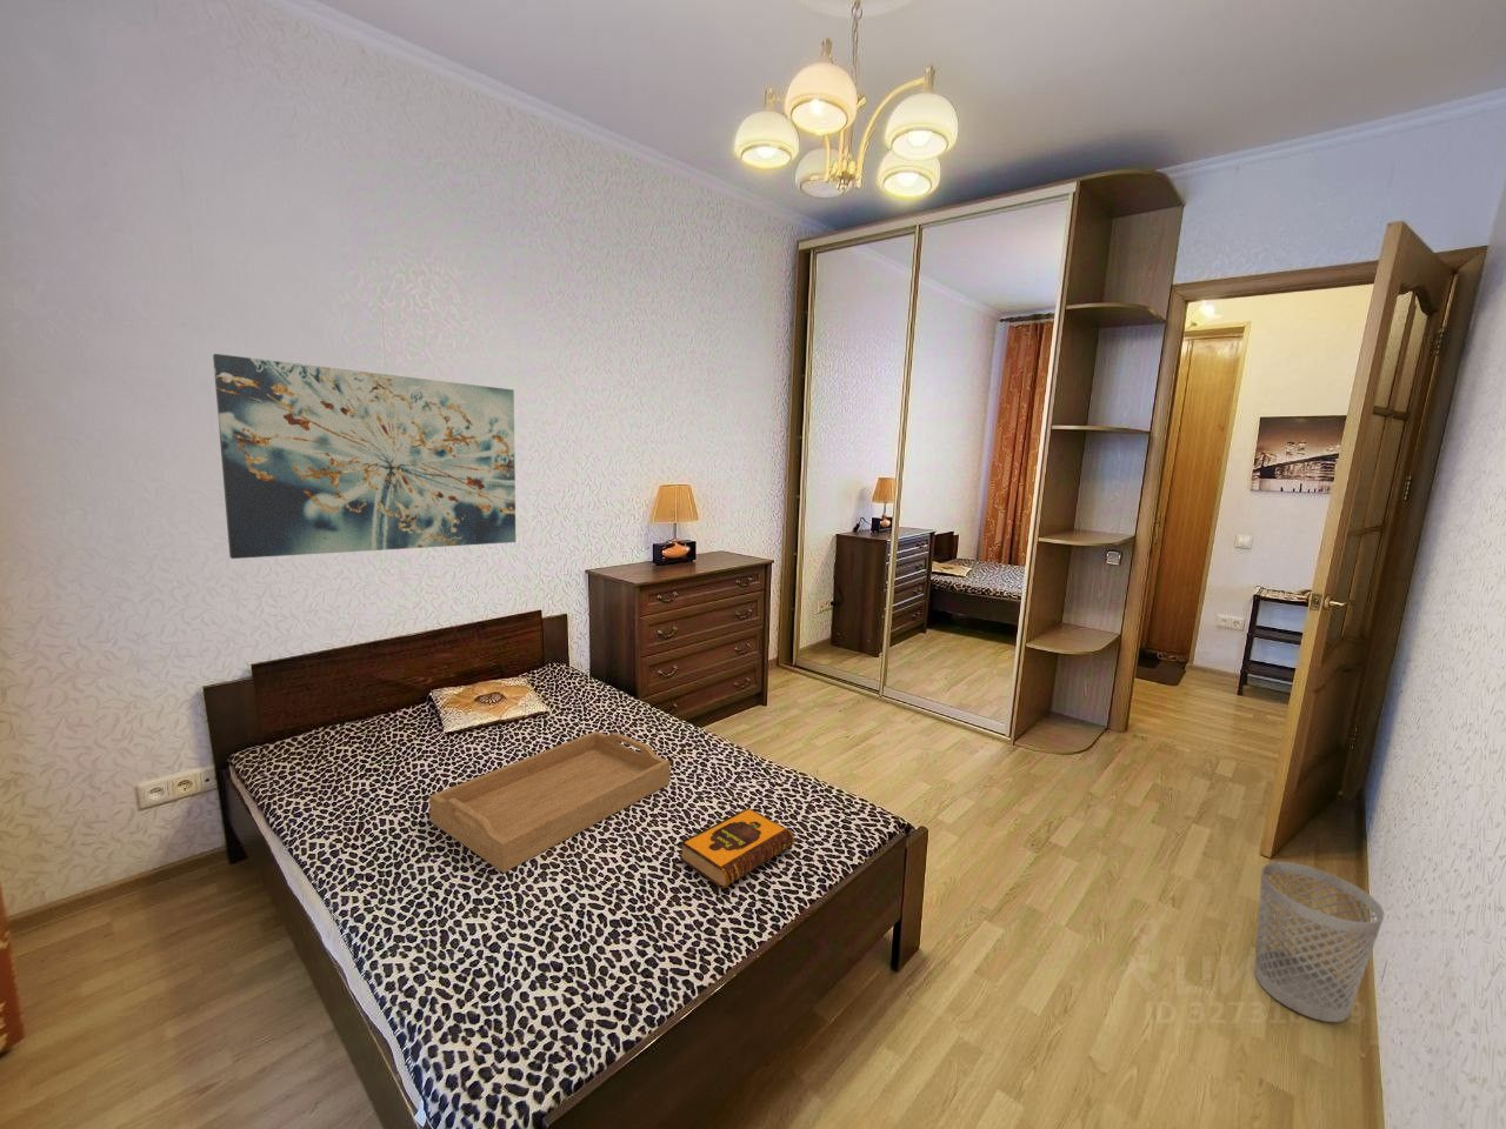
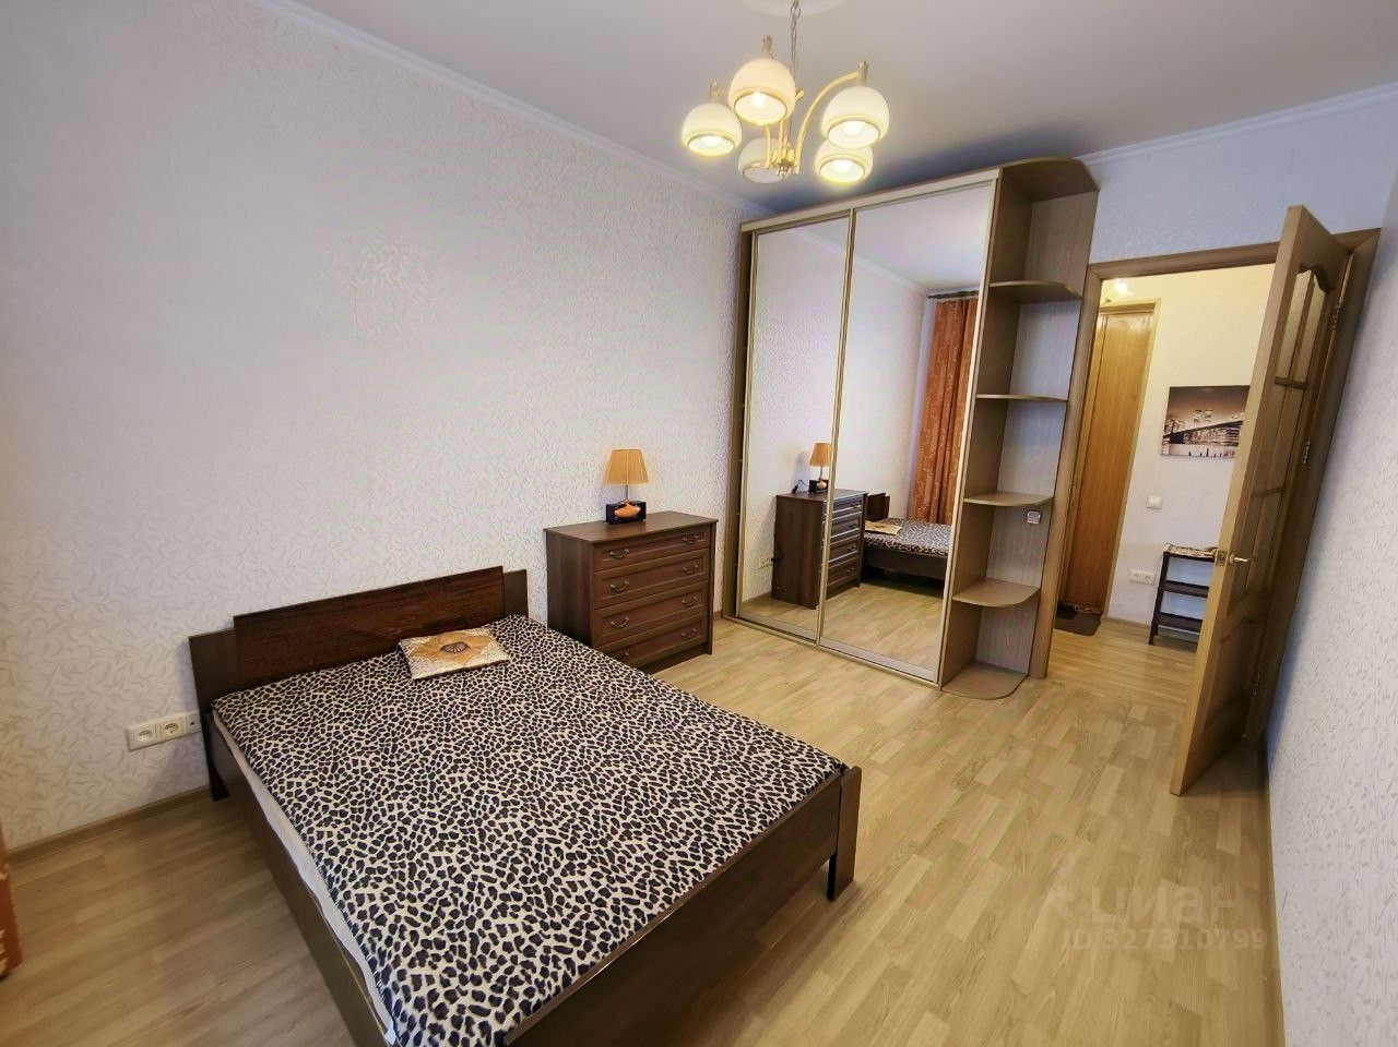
- wastebasket [1255,861,1386,1023]
- serving tray [428,731,672,874]
- wall art [212,352,517,560]
- hardback book [678,806,796,889]
